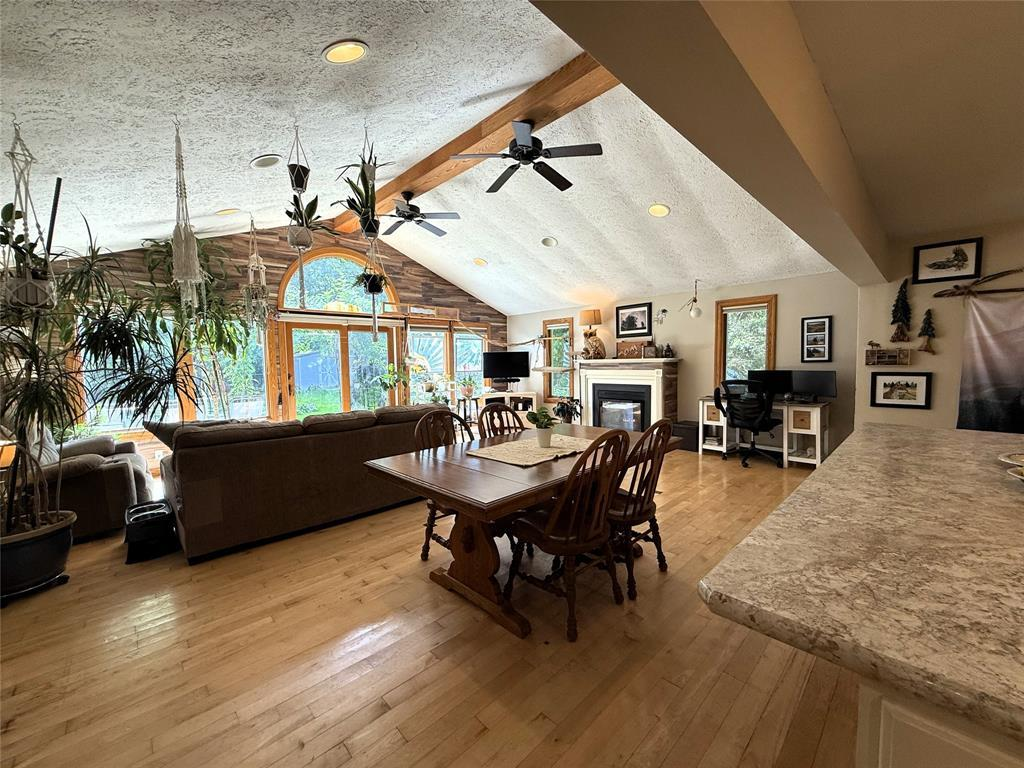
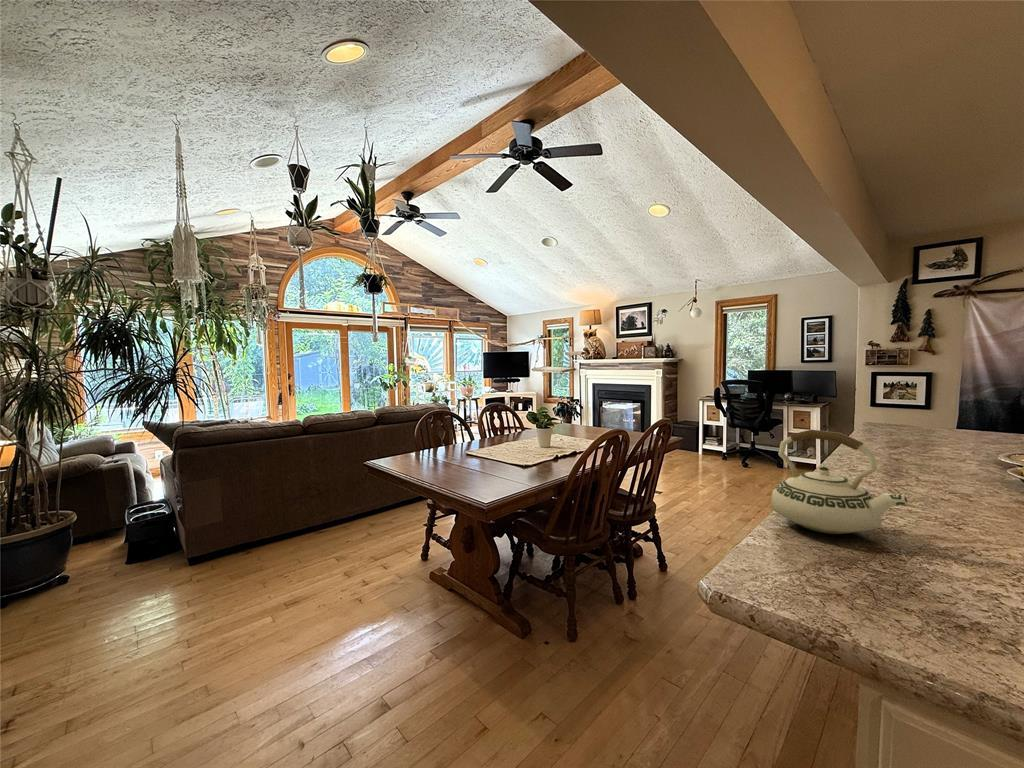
+ teakettle [770,429,909,535]
